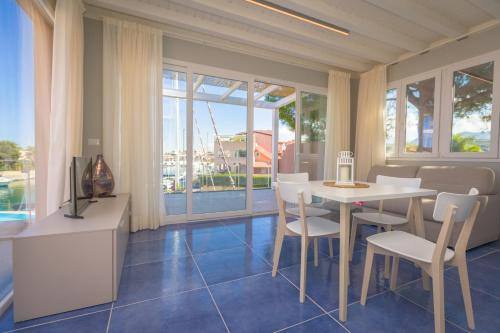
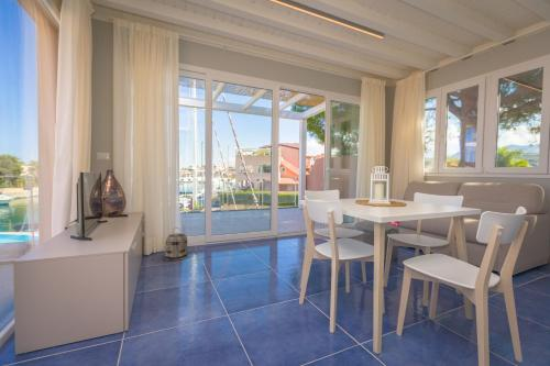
+ basket [164,226,189,262]
